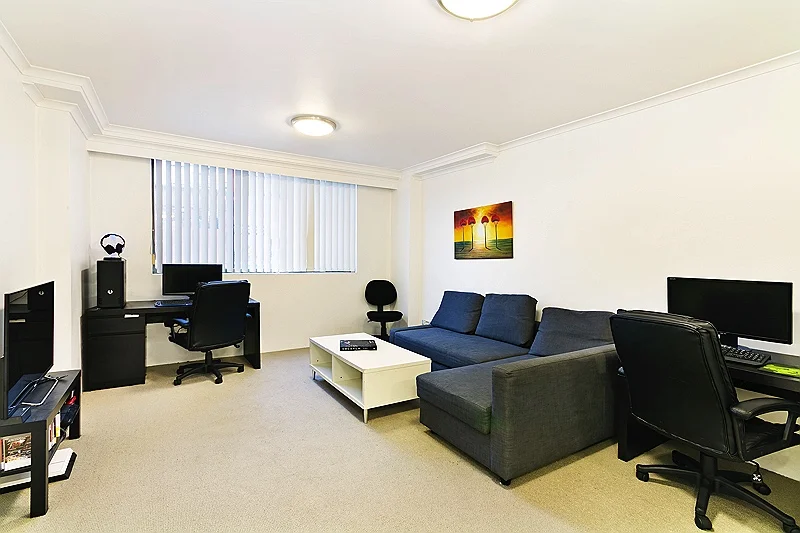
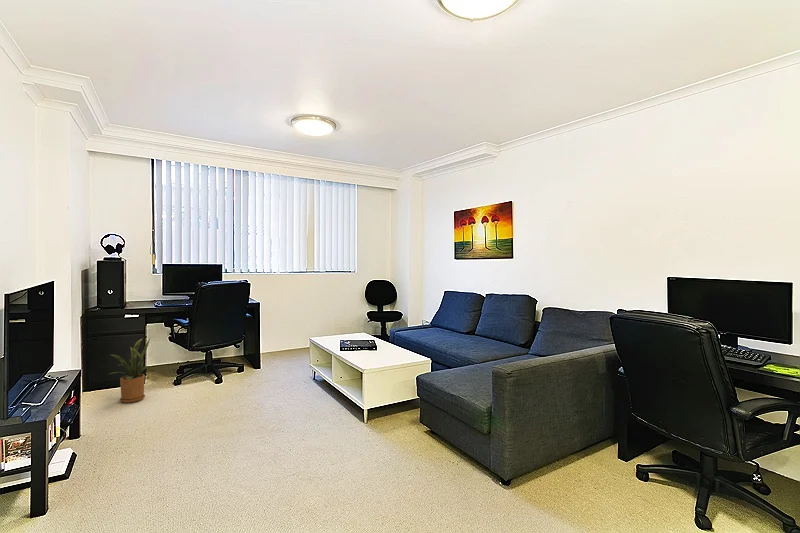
+ house plant [107,338,152,404]
